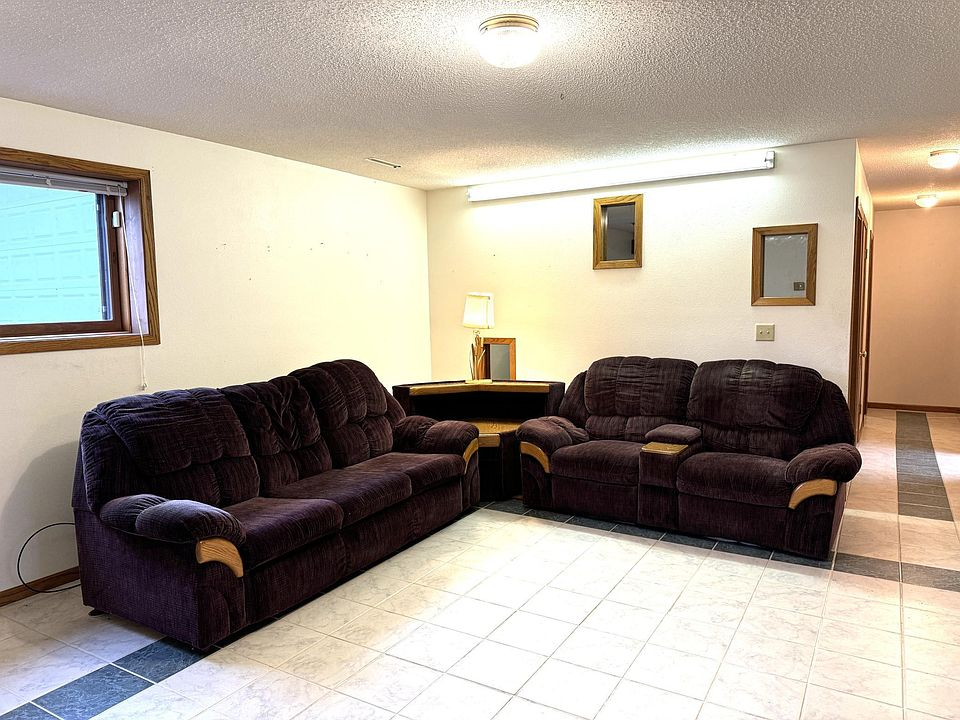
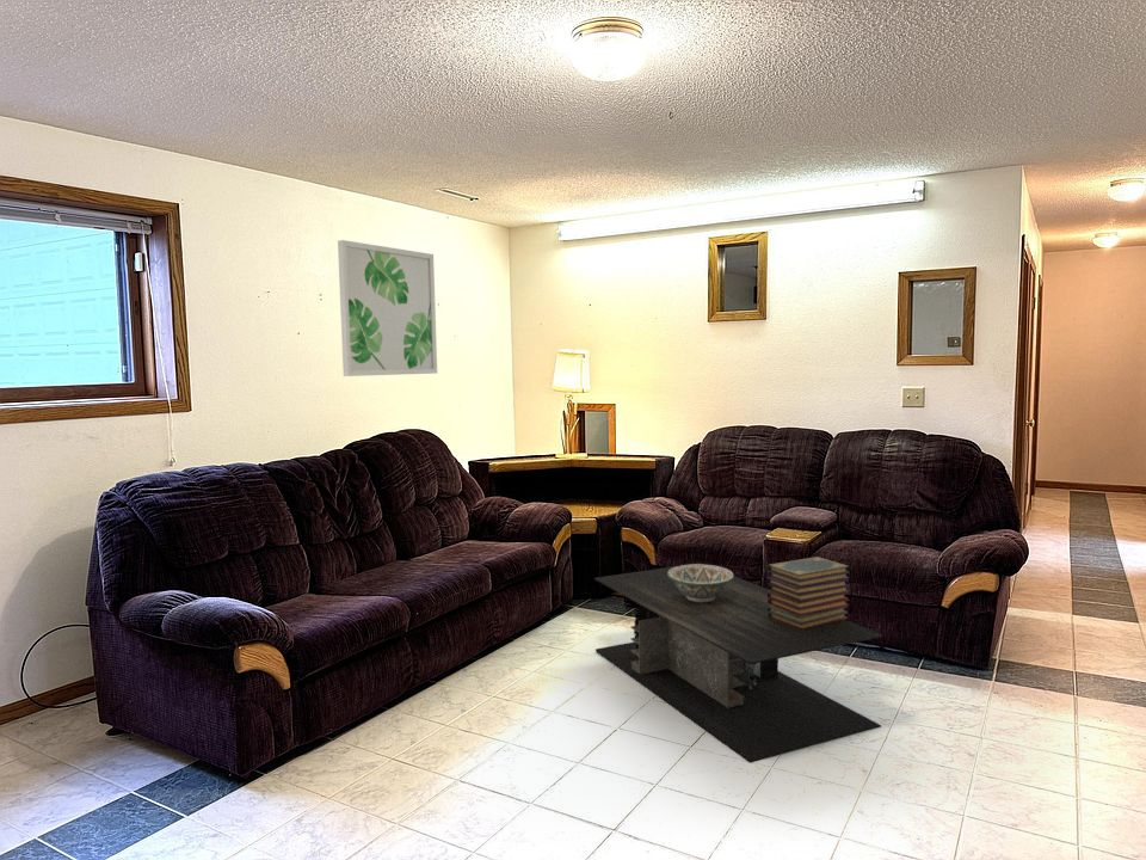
+ coffee table [593,561,883,764]
+ decorative bowl [667,564,734,602]
+ book stack [765,555,851,631]
+ wall art [337,239,438,377]
